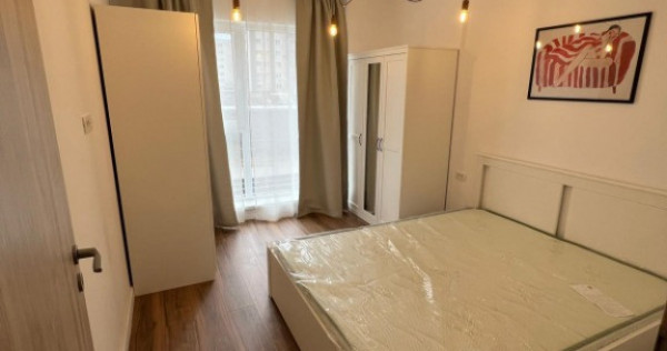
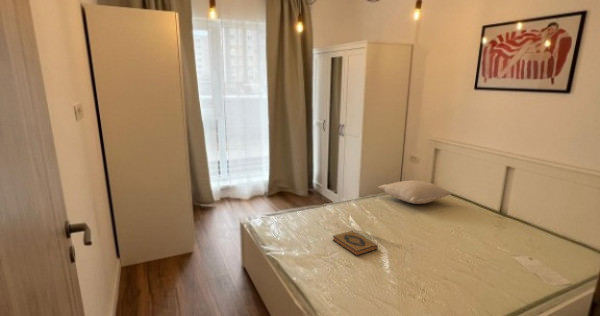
+ hardback book [332,230,379,257]
+ pillow [377,179,452,205]
